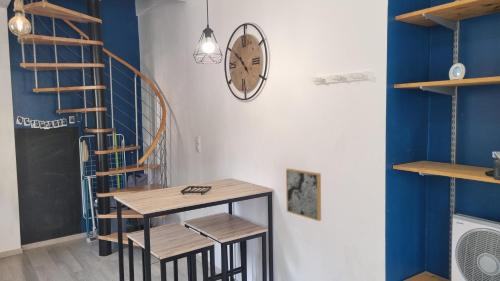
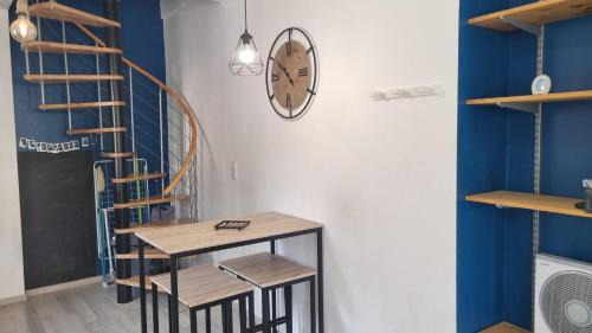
- wall art [285,167,322,222]
